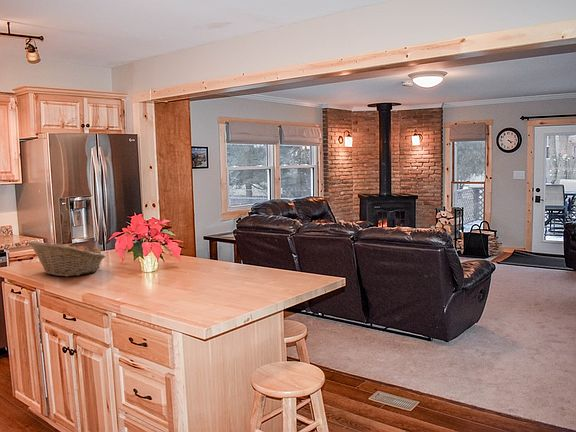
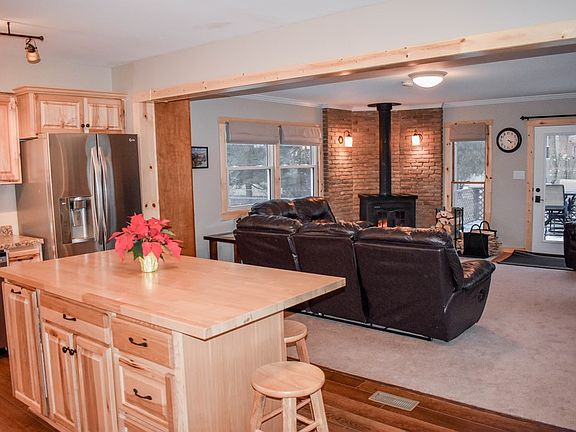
- fruit basket [27,240,107,277]
